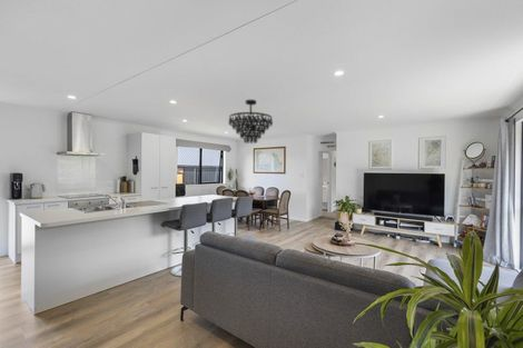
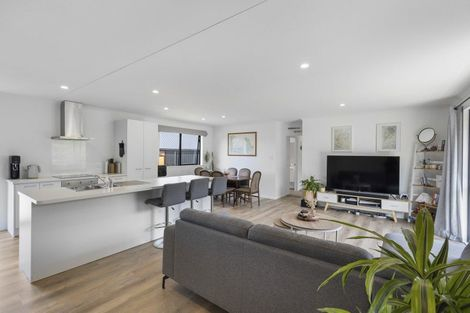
- chandelier [228,99,274,145]
